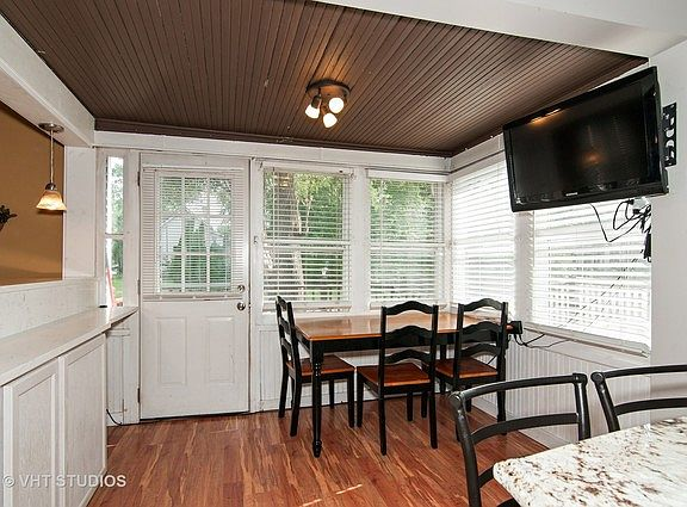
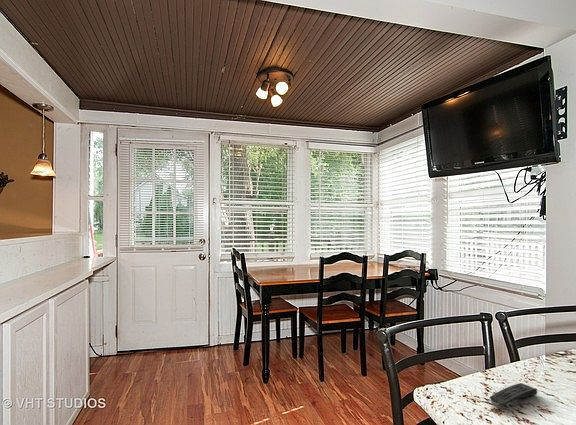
+ remote control [489,382,538,407]
